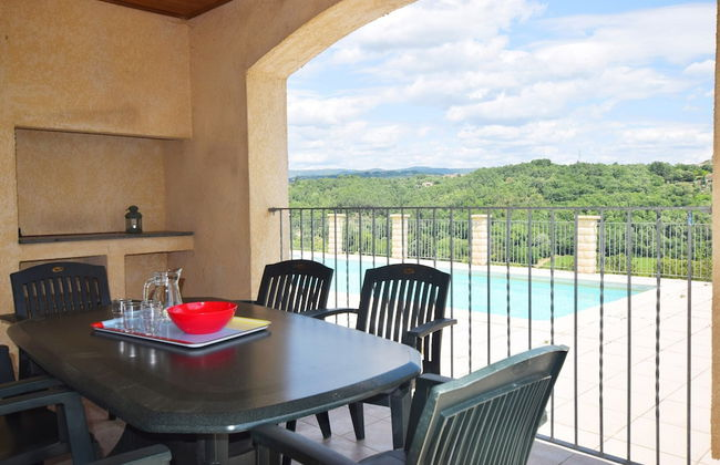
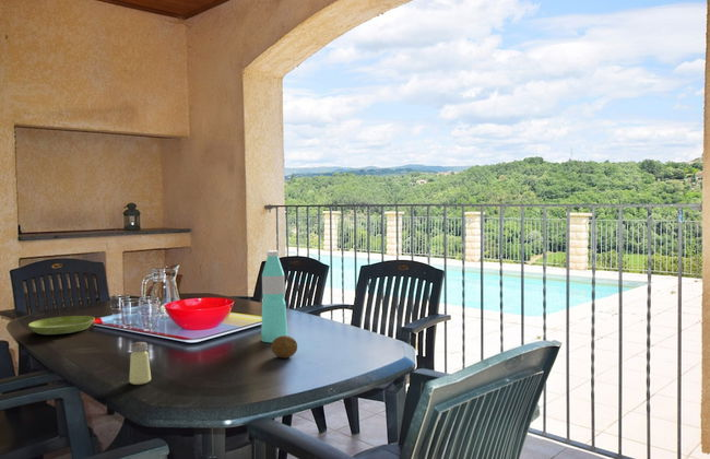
+ water bottle [260,249,288,343]
+ saucer [27,315,96,336]
+ saltshaker [128,341,152,386]
+ fruit [270,334,298,360]
